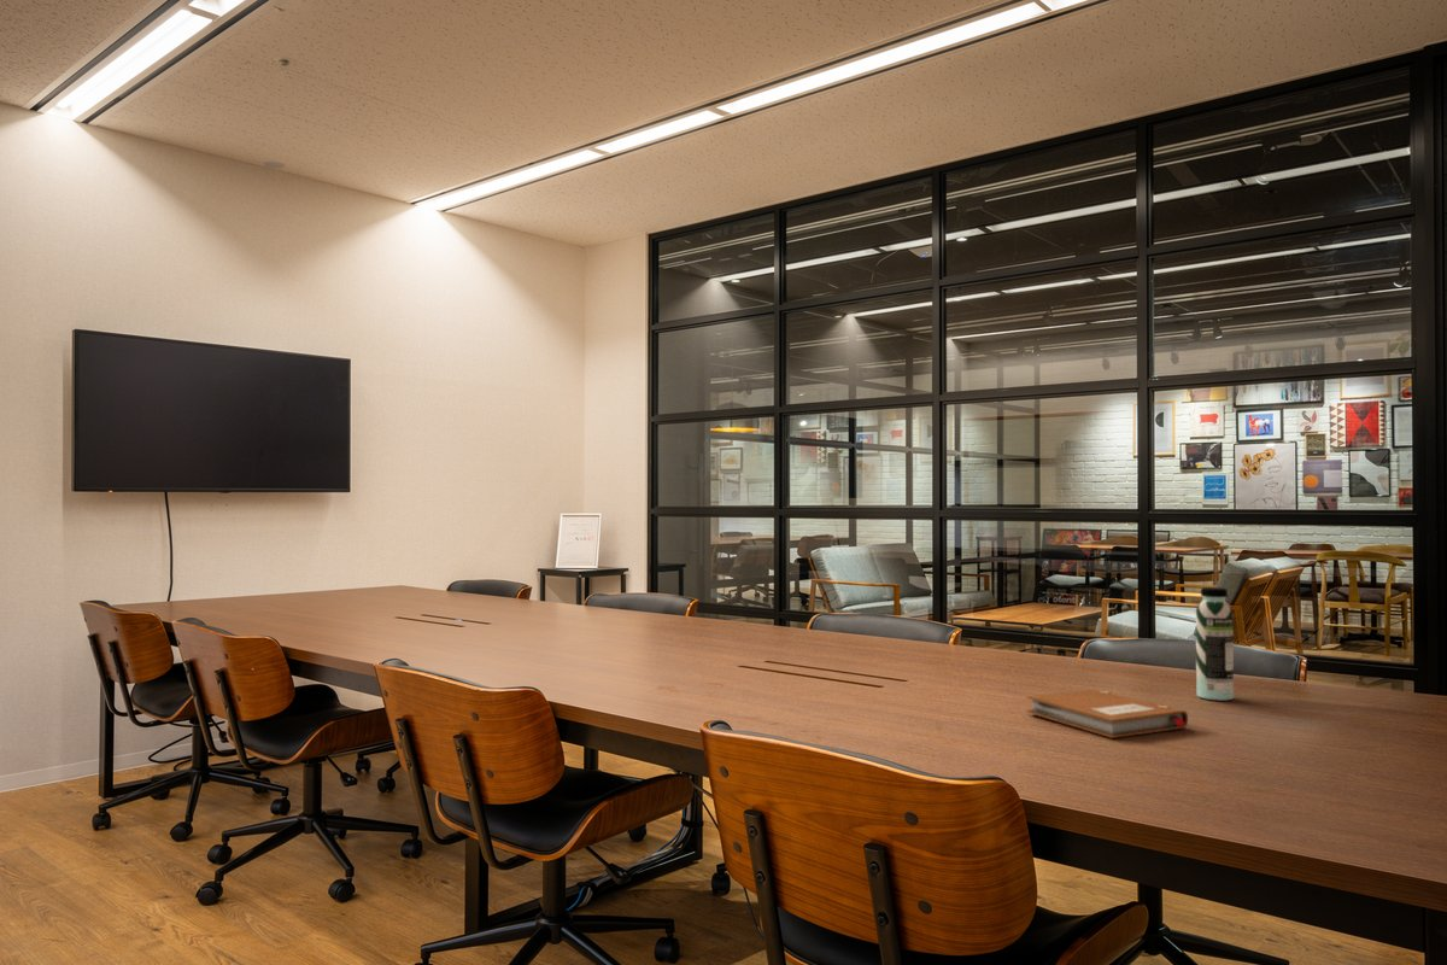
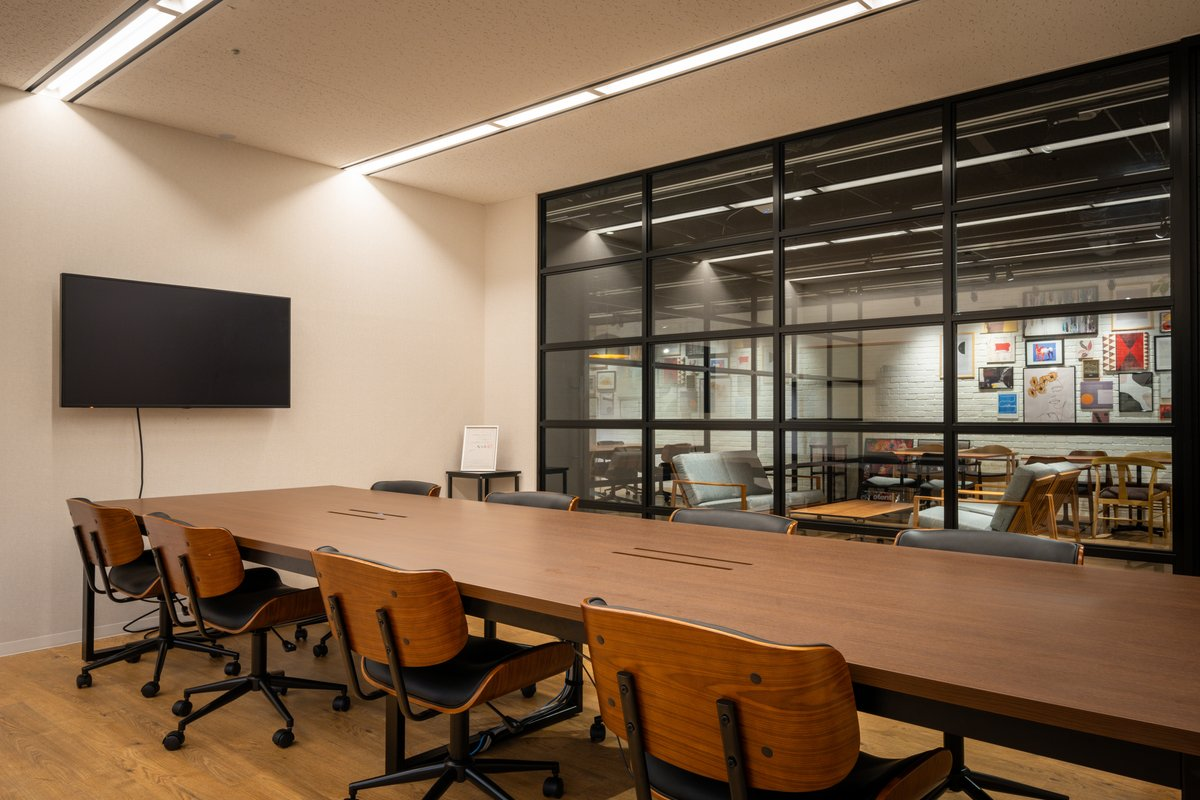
- water bottle [1195,586,1235,702]
- notebook [1026,688,1189,739]
